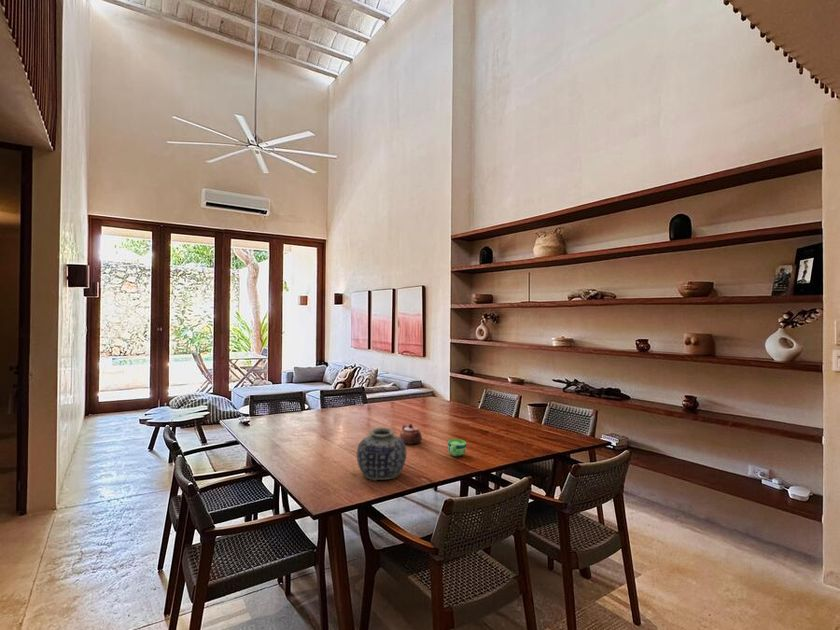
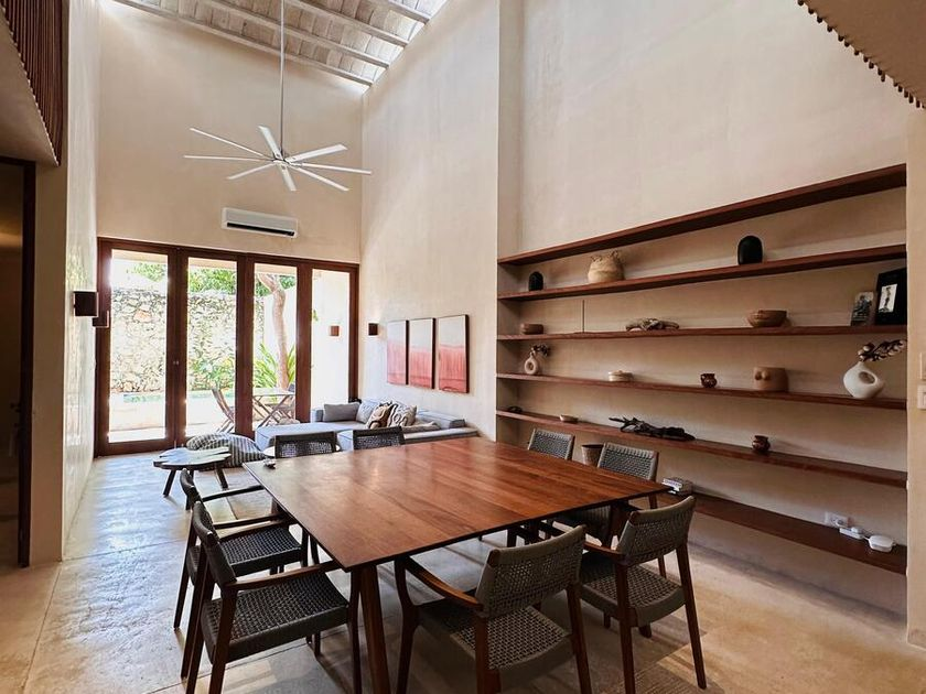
- vase [356,427,407,482]
- teapot [399,423,423,446]
- cup [447,438,467,457]
